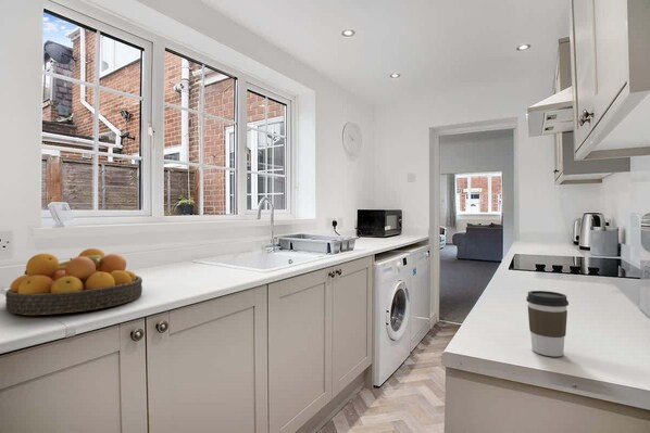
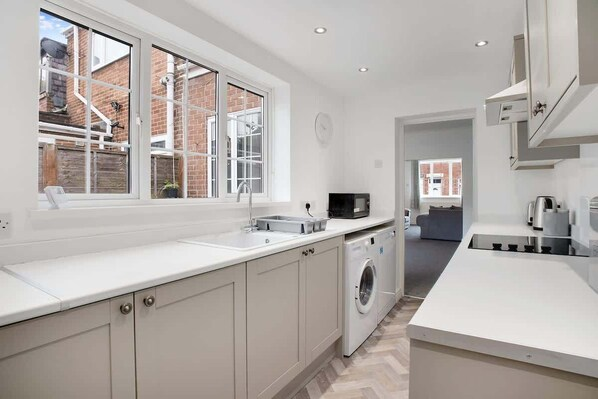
- fruit bowl [4,247,143,316]
- coffee cup [525,290,570,357]
